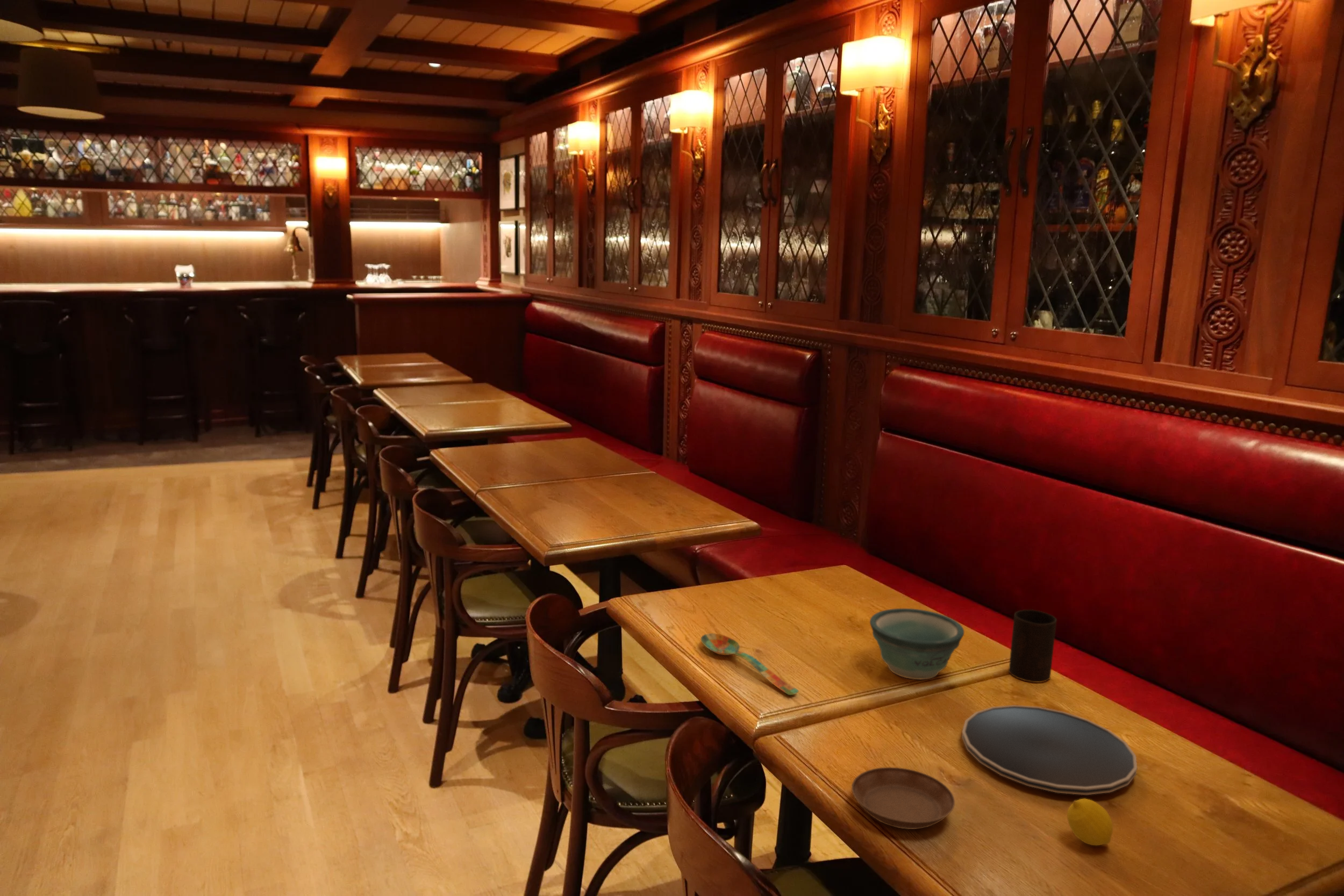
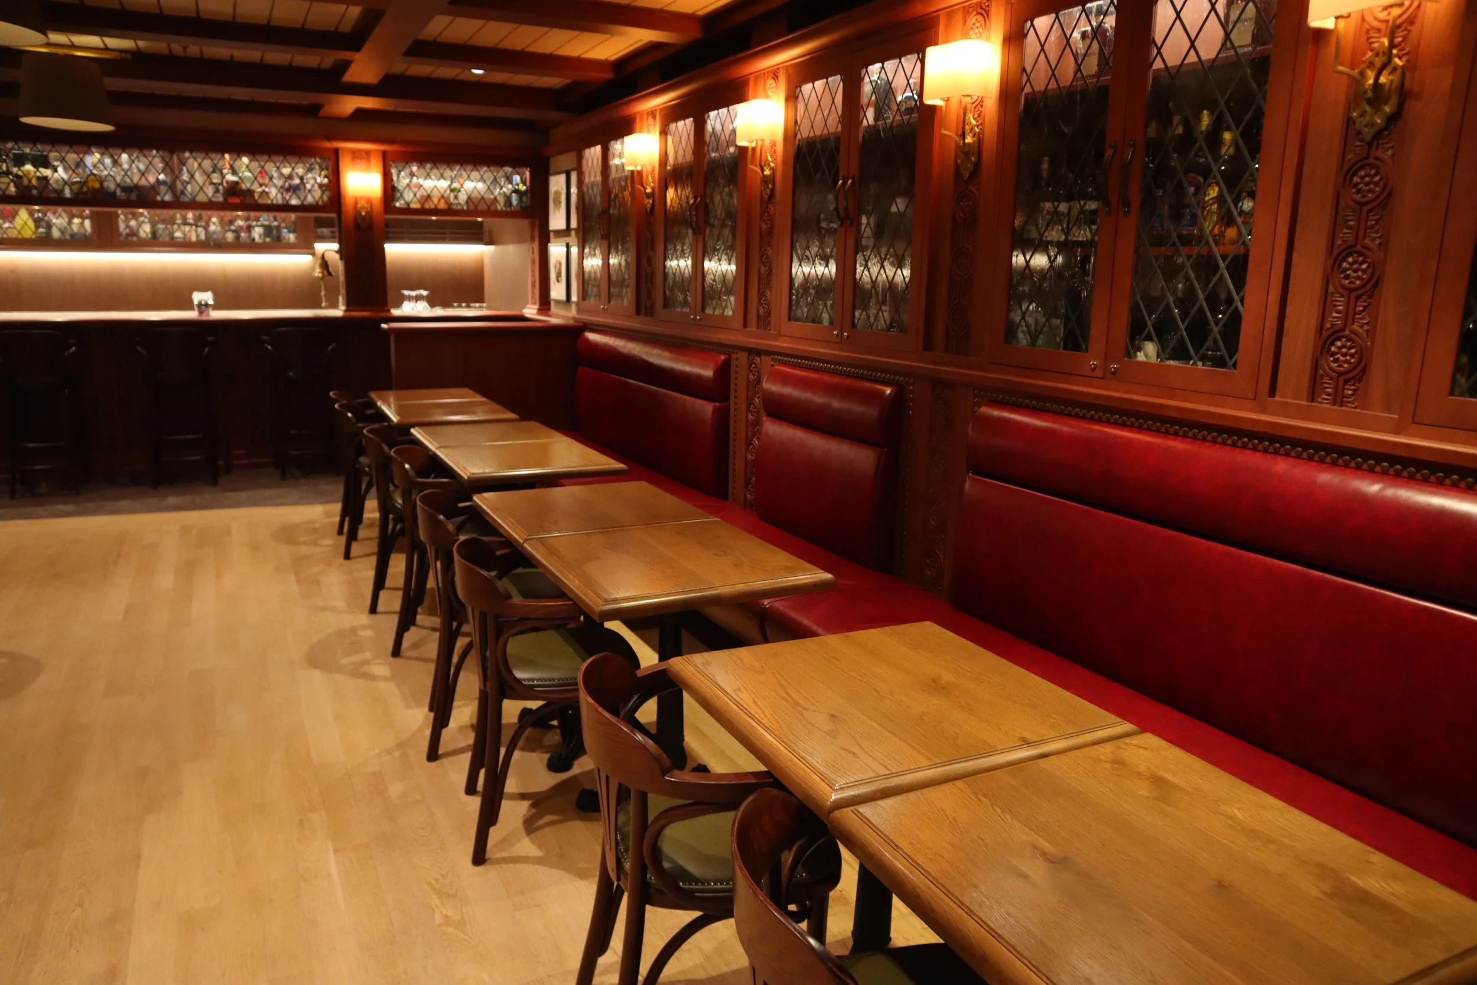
- plate [961,705,1138,795]
- cup [1008,609,1057,683]
- fruit [1067,798,1113,846]
- bowl [869,608,964,680]
- spoon [700,633,799,696]
- saucer [851,766,955,830]
